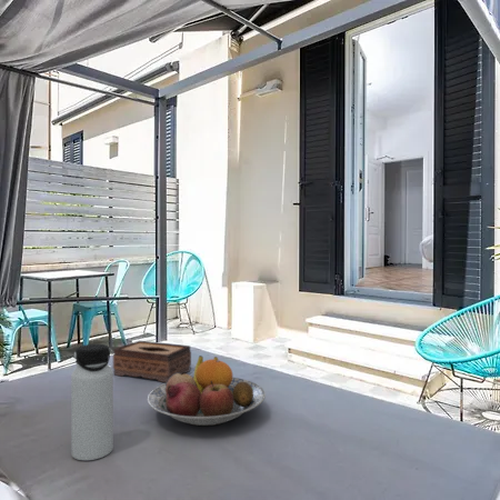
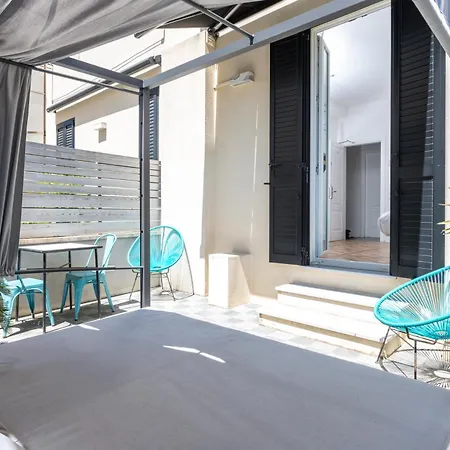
- tissue box [112,340,192,383]
- water bottle [70,343,114,461]
- fruit bowl [147,354,267,427]
